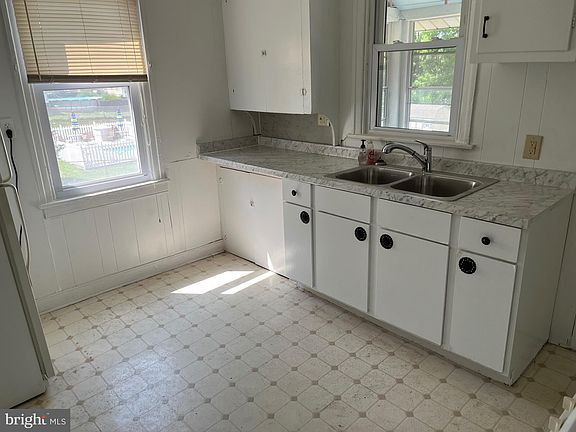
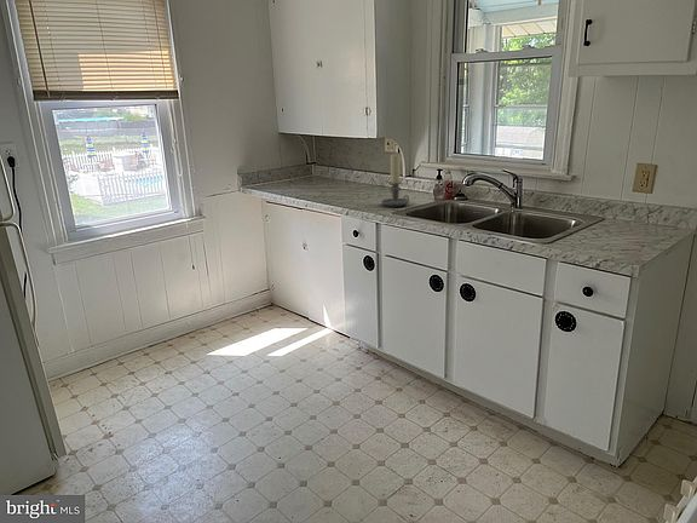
+ candle holder [381,153,410,208]
